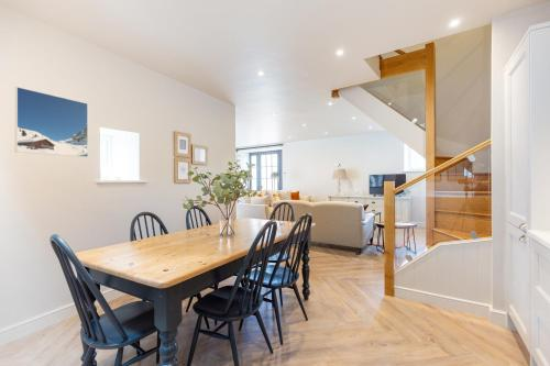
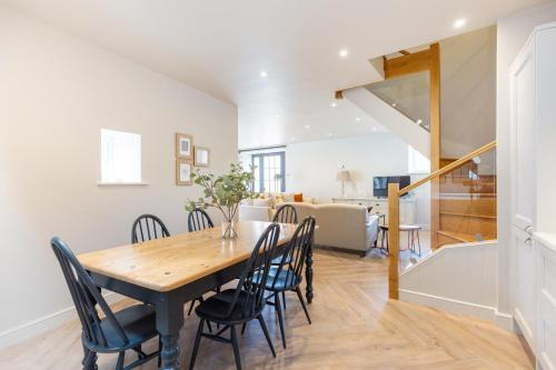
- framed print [14,86,89,158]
